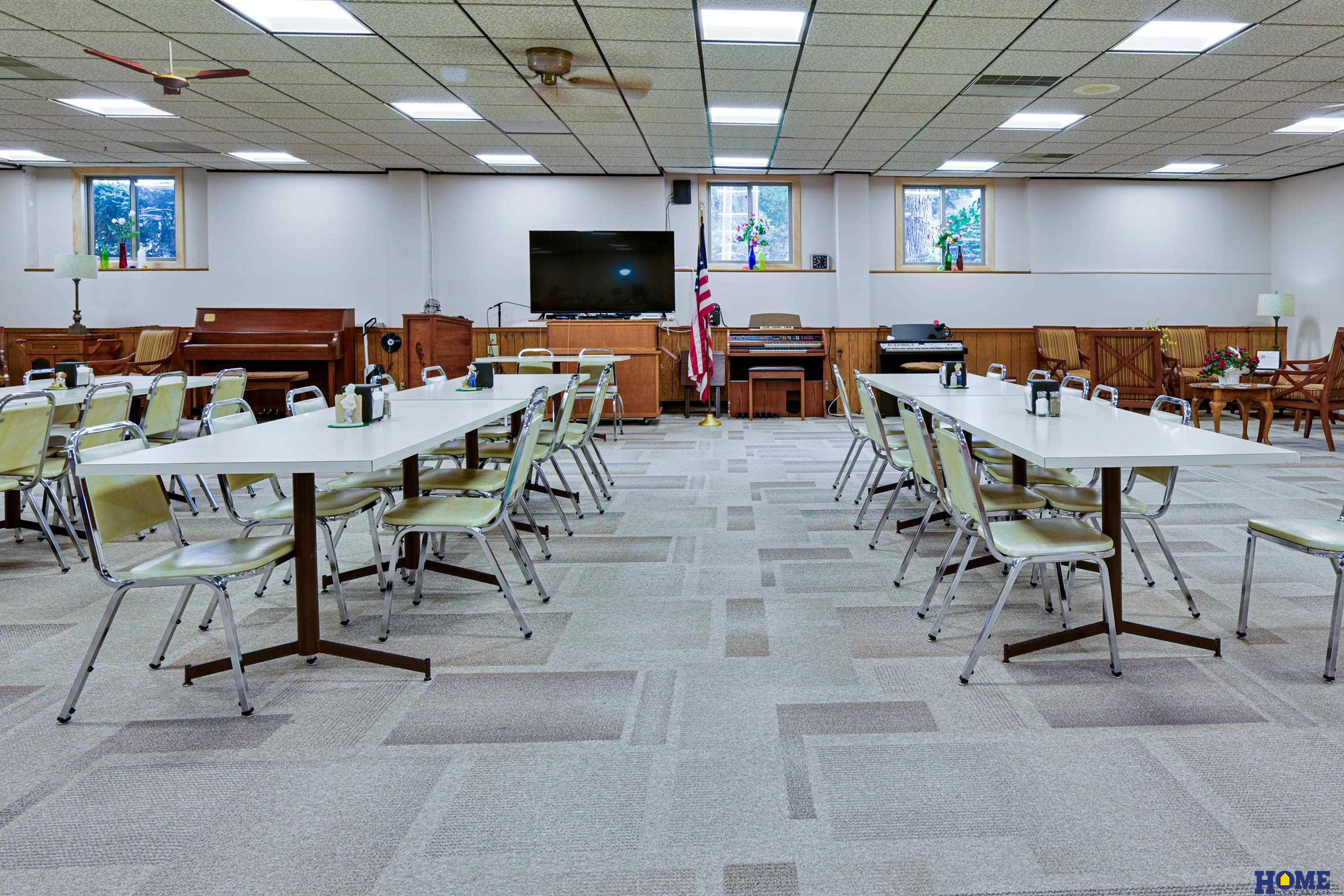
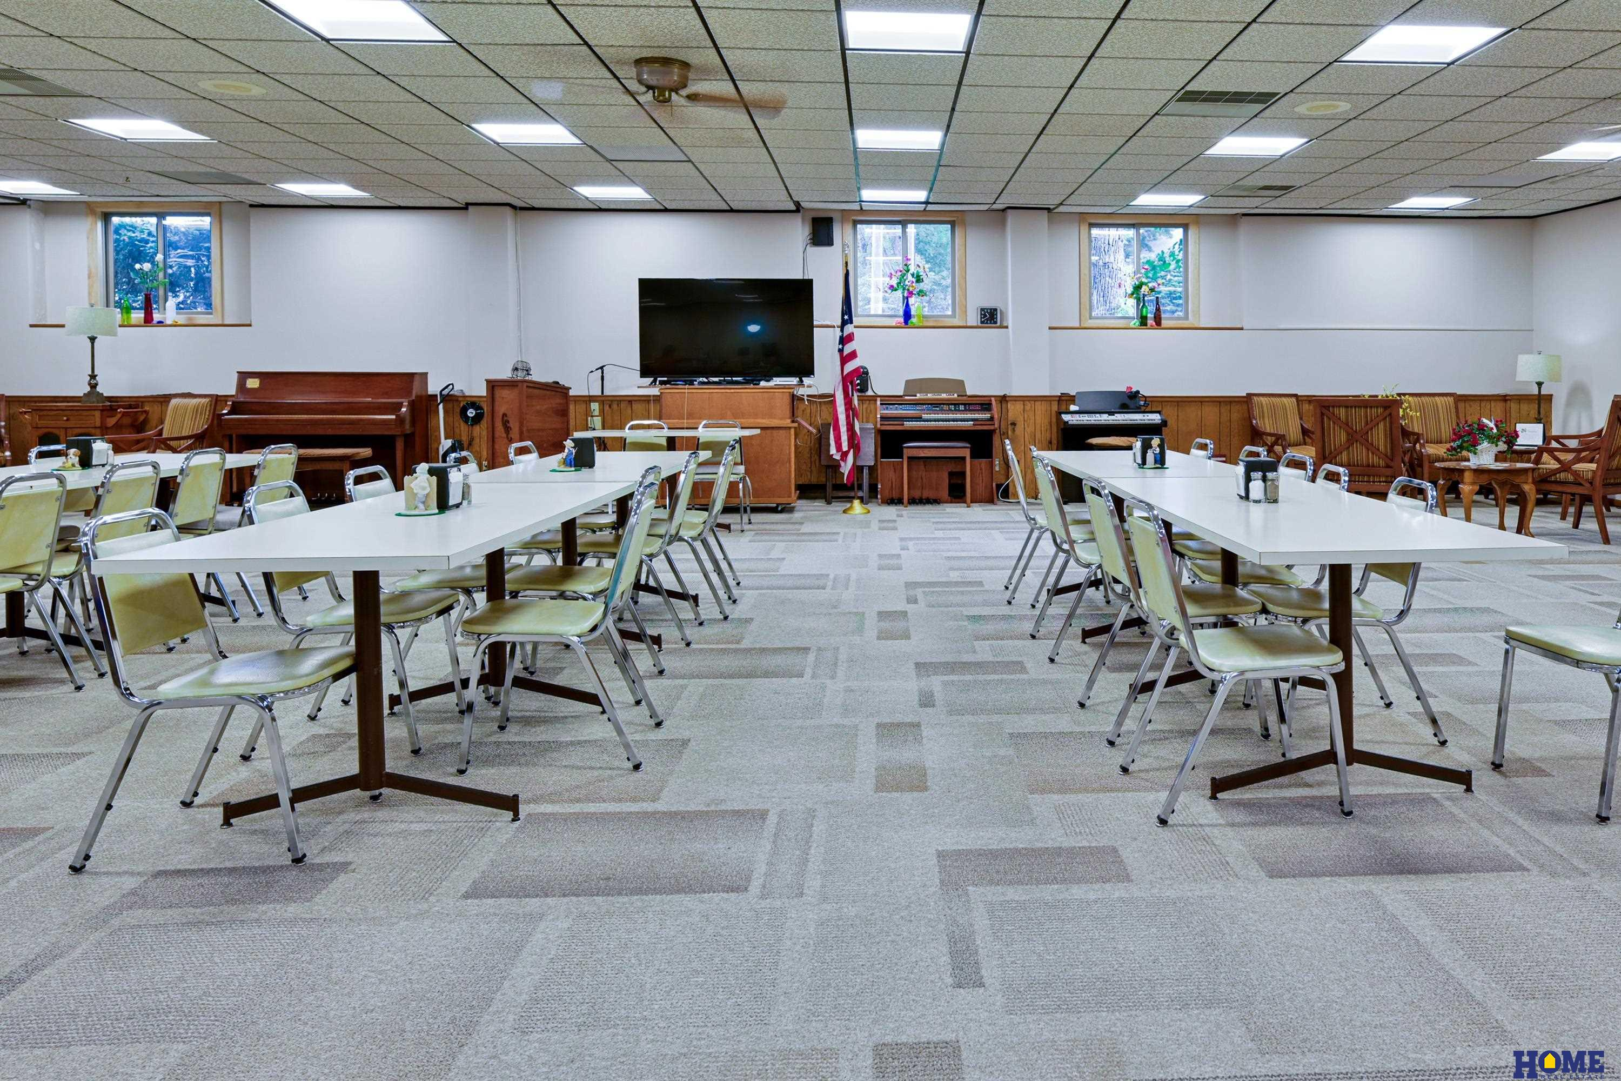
- ceiling fan [83,41,250,96]
